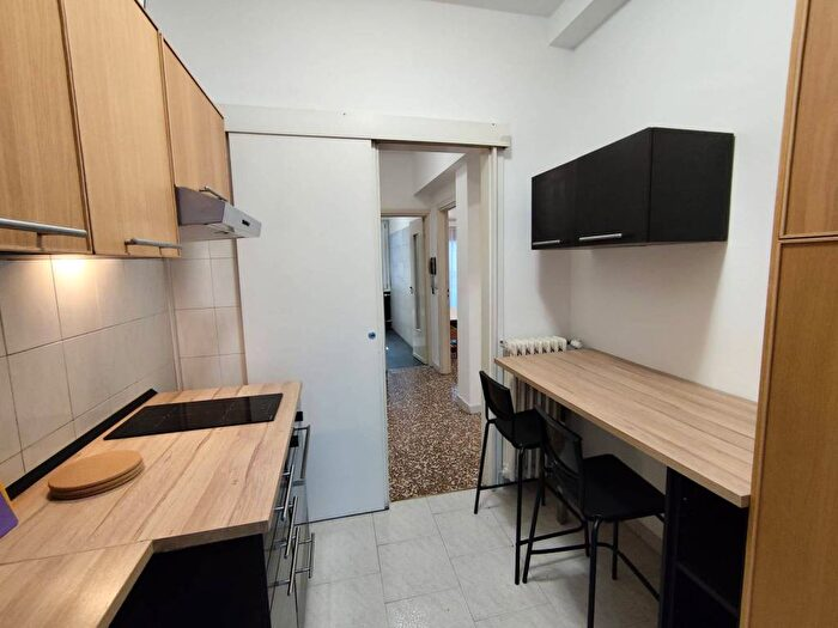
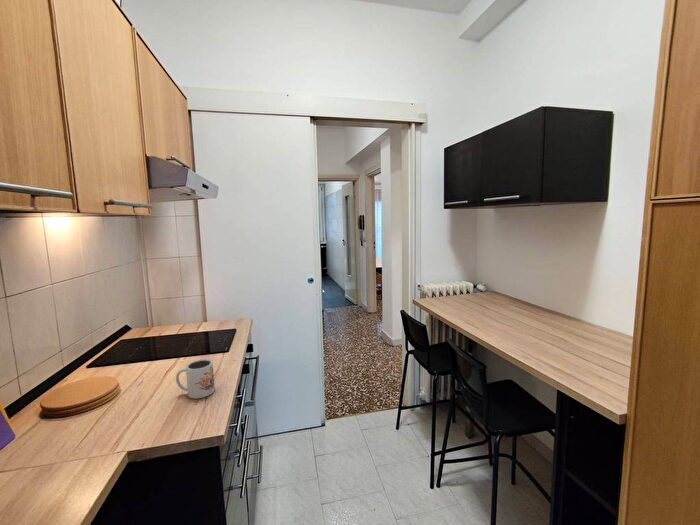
+ mug [175,358,216,400]
